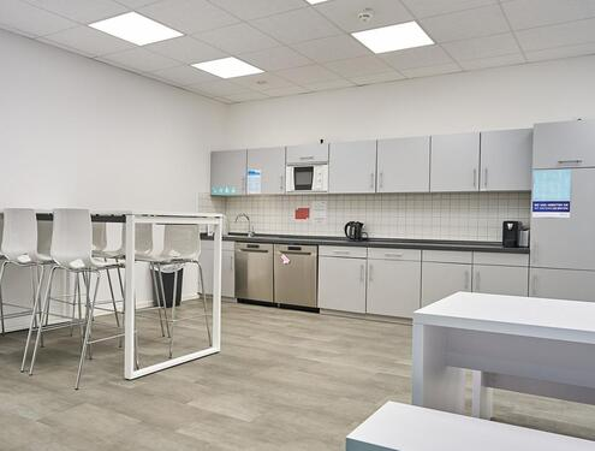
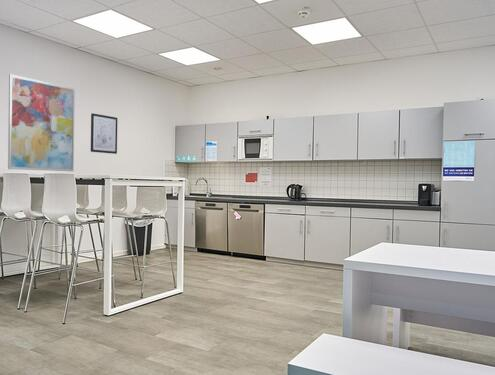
+ wall art [90,112,118,155]
+ wall art [7,73,76,172]
